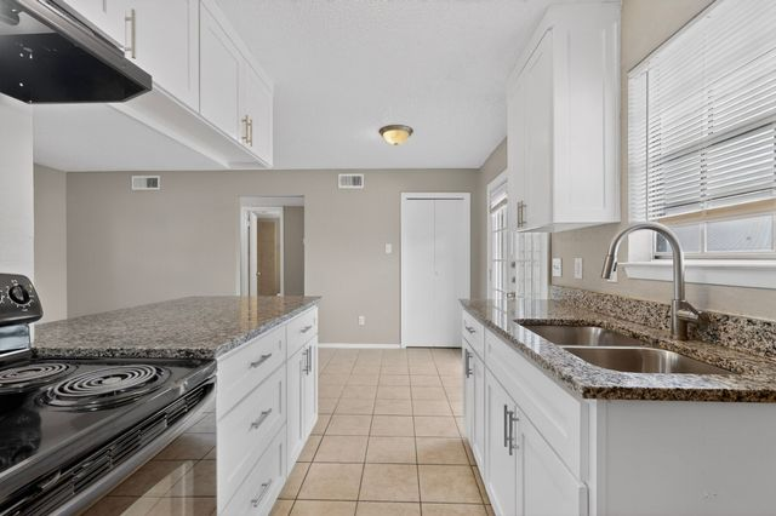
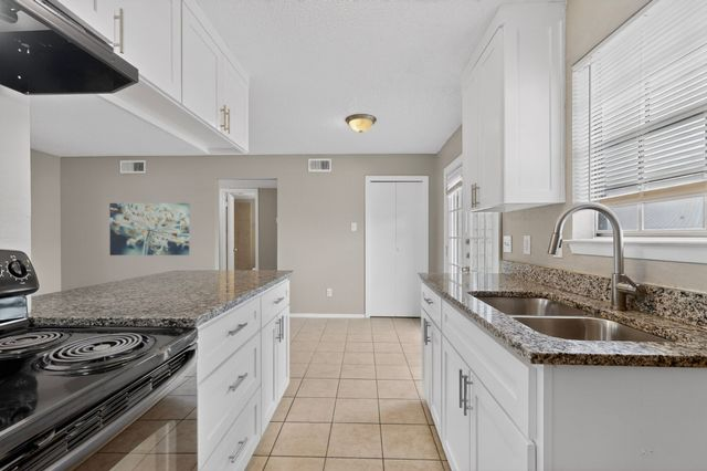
+ wall art [108,202,190,257]
